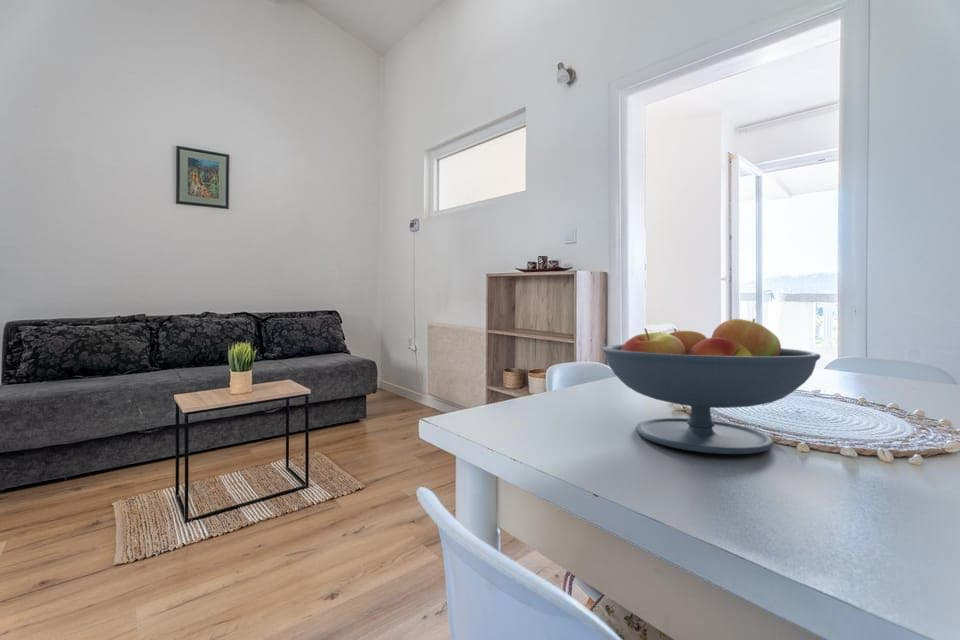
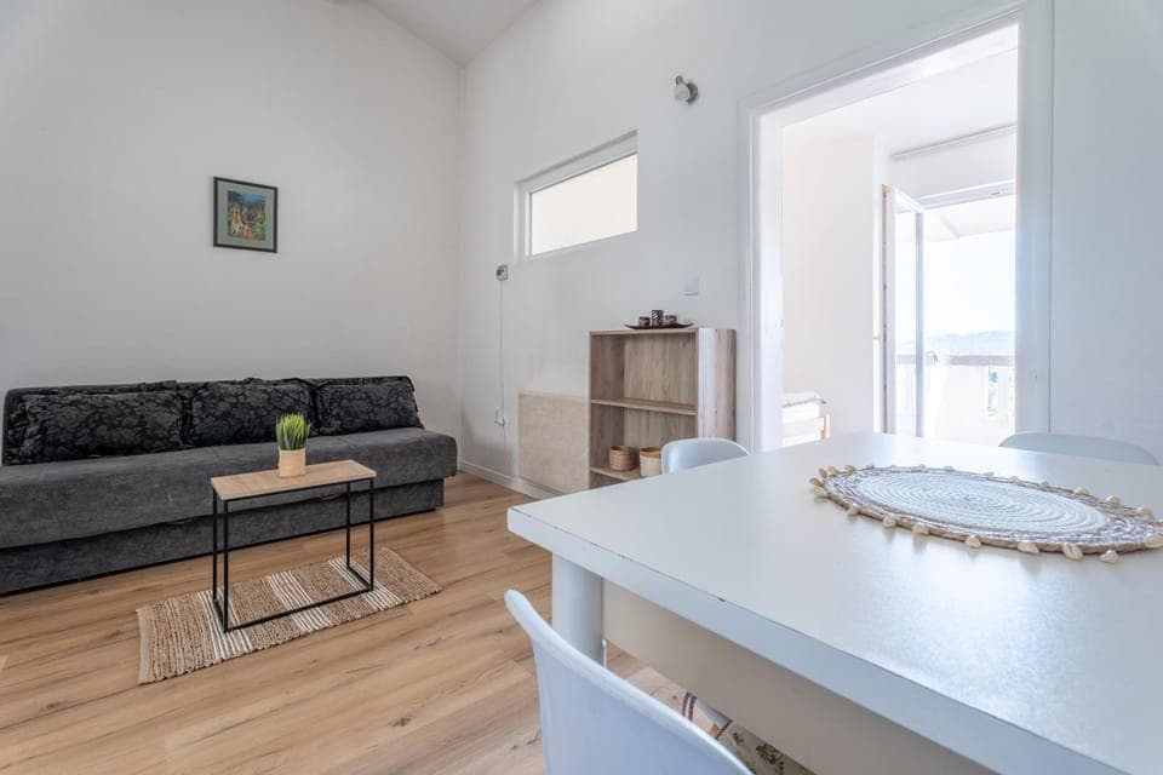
- fruit bowl [602,318,822,455]
